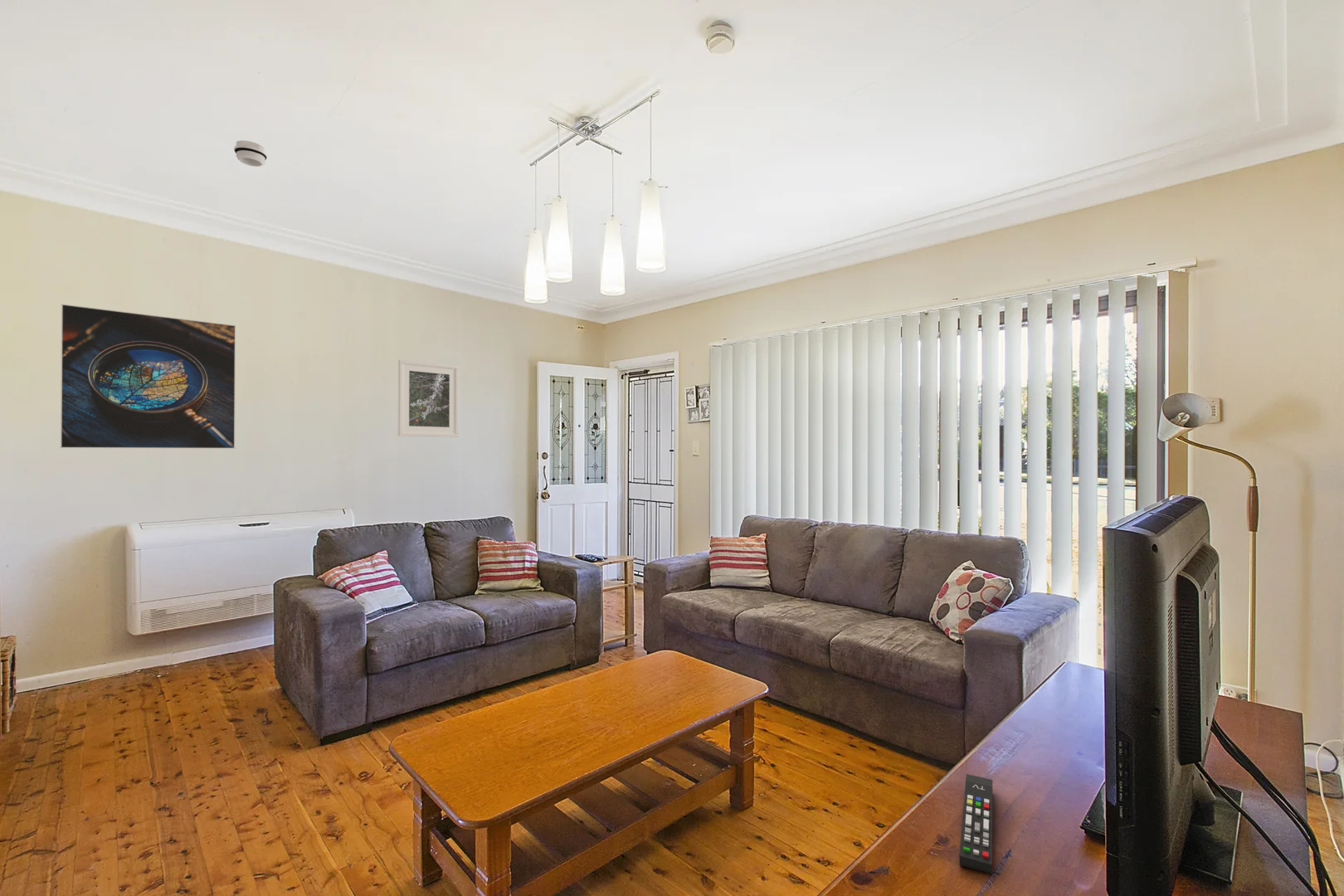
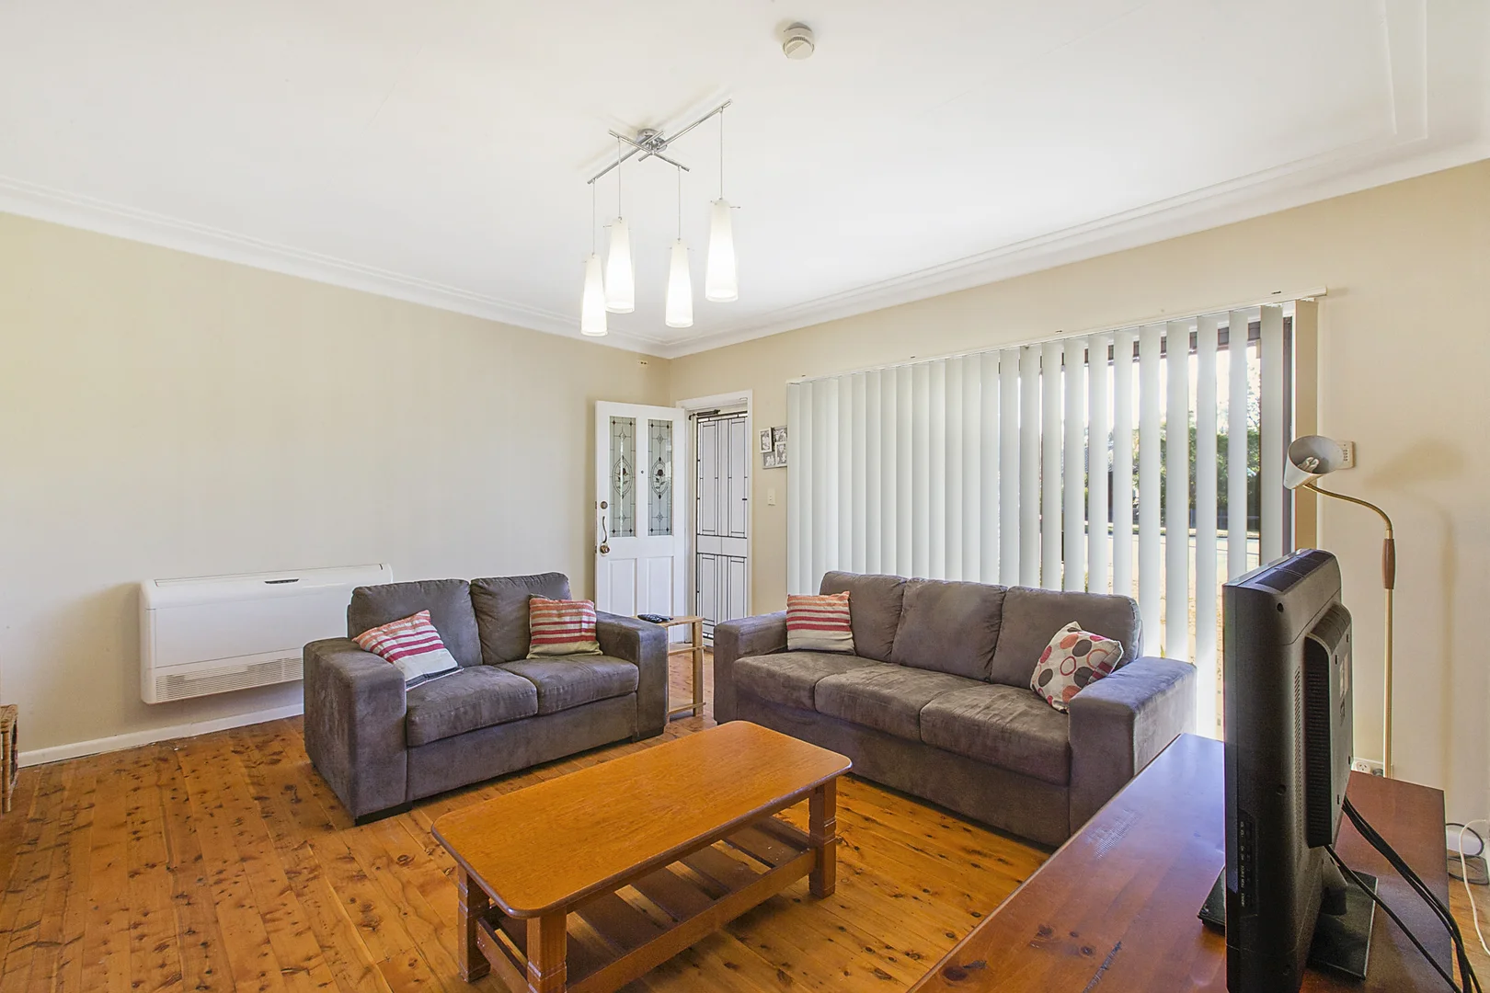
- smoke detector [233,139,268,168]
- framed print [60,303,236,450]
- remote control [958,773,993,874]
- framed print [397,359,460,438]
